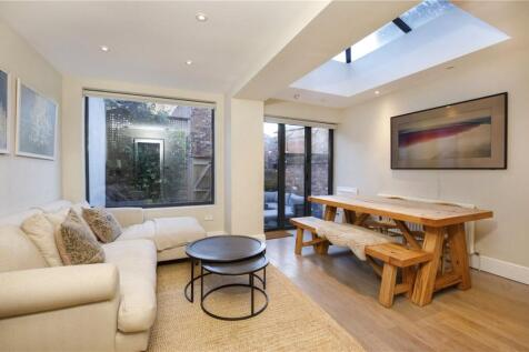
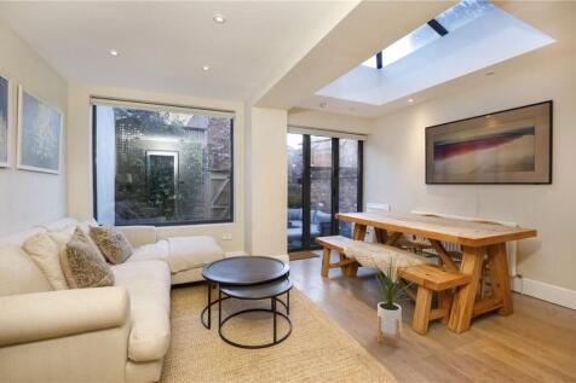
+ house plant [367,250,416,348]
